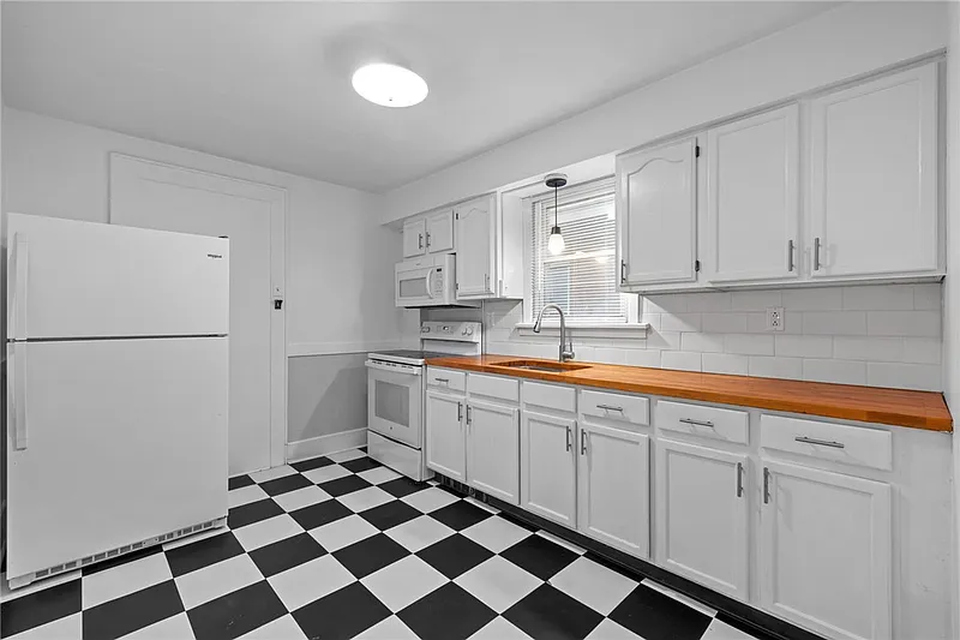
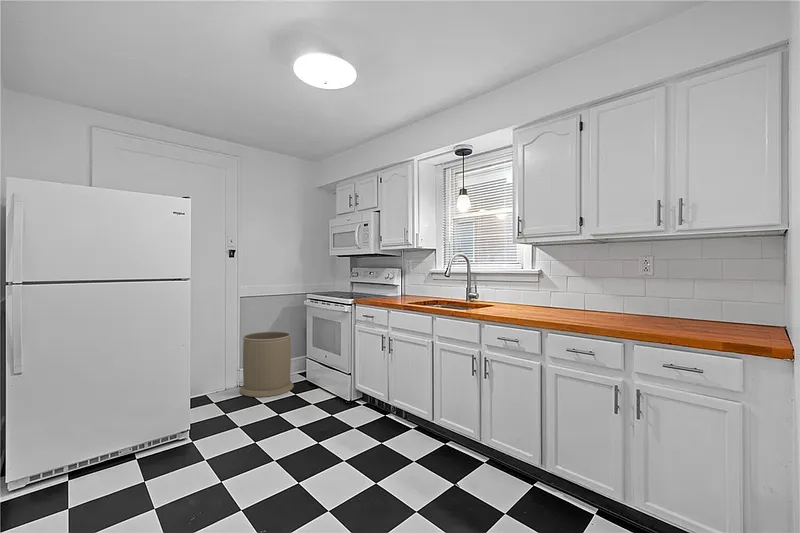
+ trash can [239,331,295,398]
